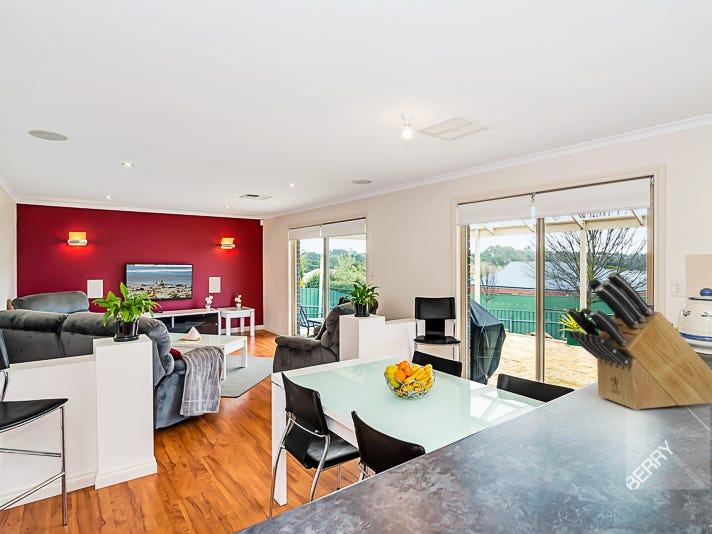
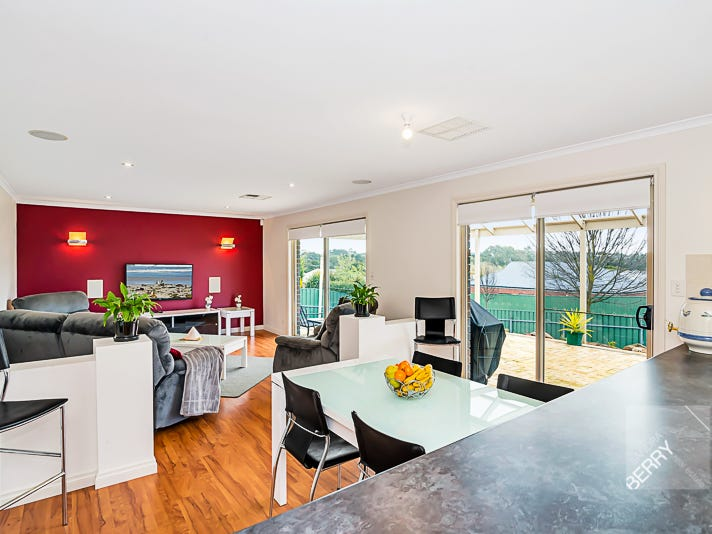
- knife block [565,271,712,411]
